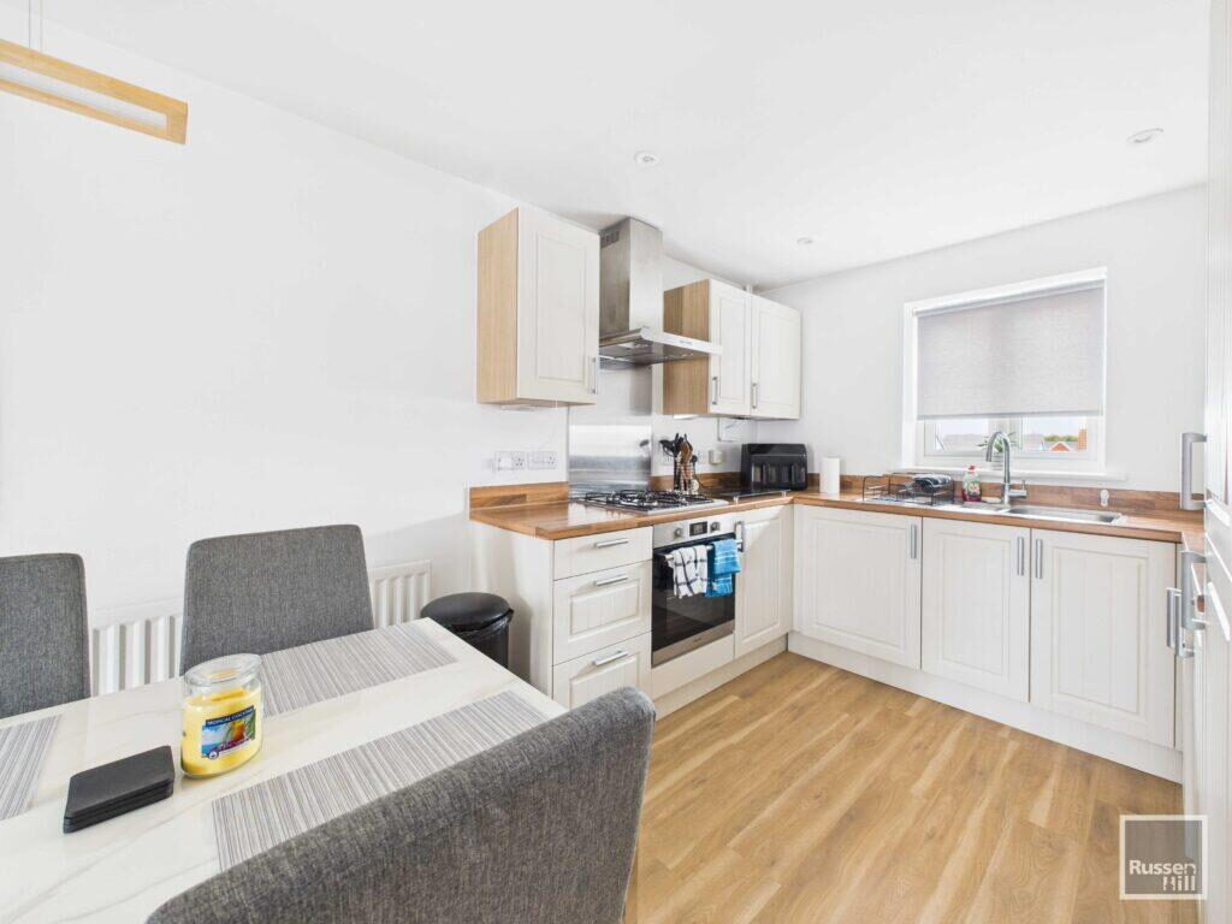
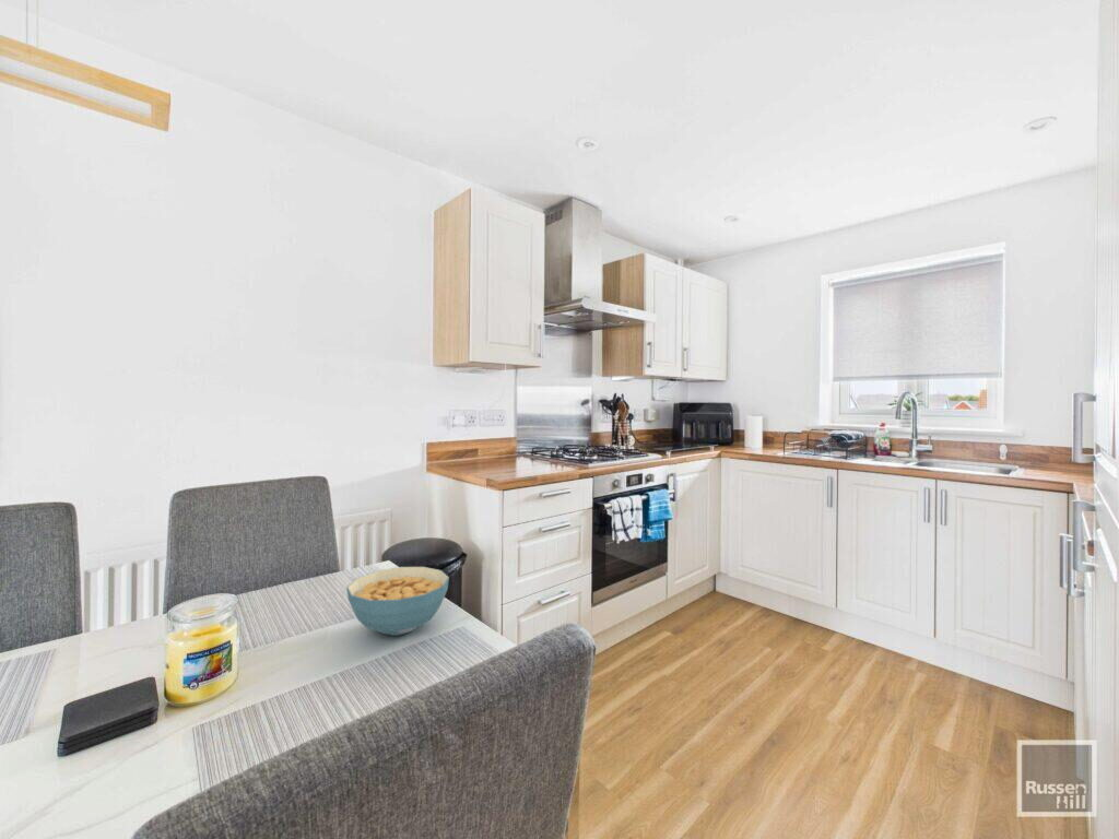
+ cereal bowl [345,566,450,637]
